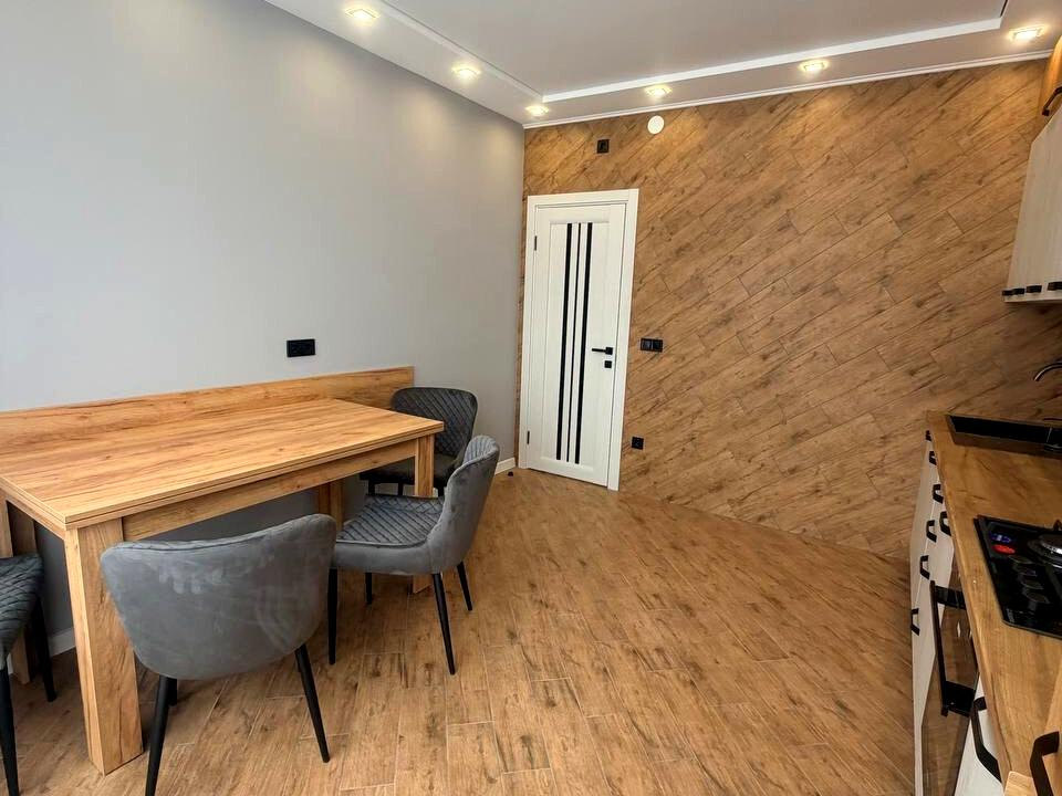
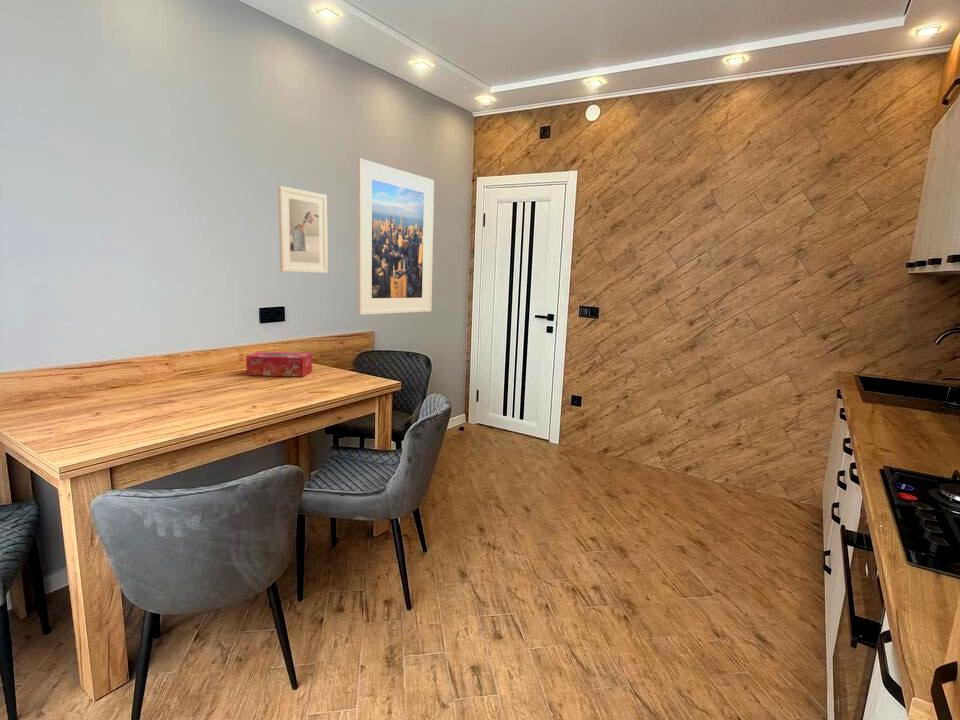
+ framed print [357,158,435,316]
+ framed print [277,185,329,274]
+ tissue box [245,351,313,378]
